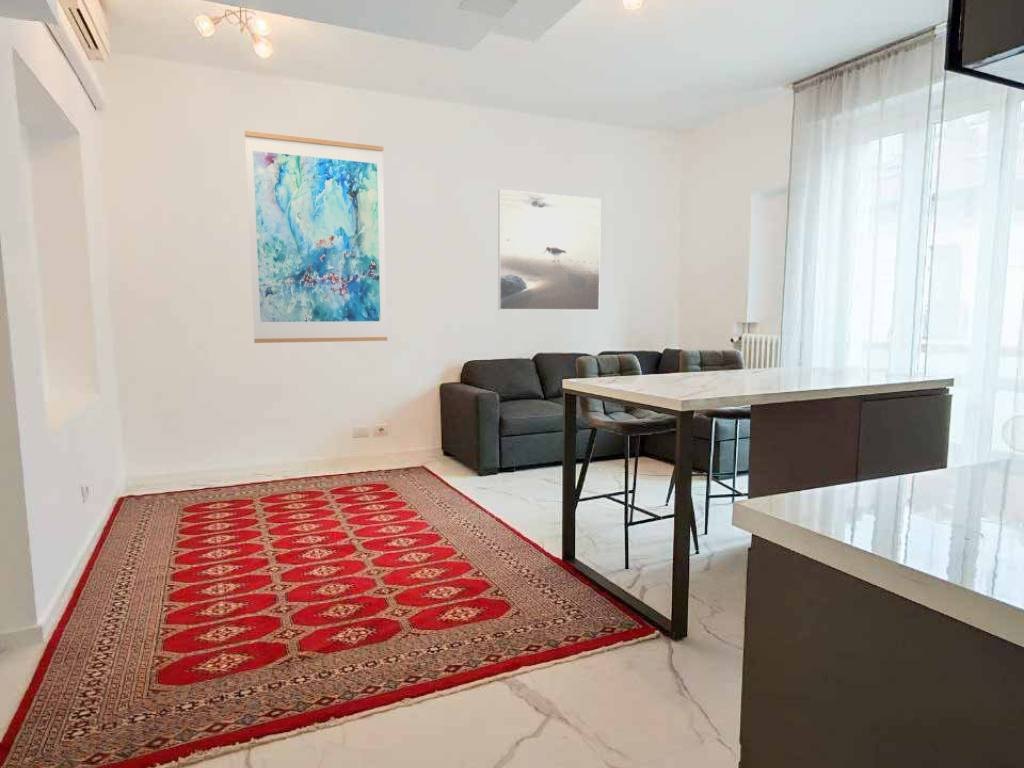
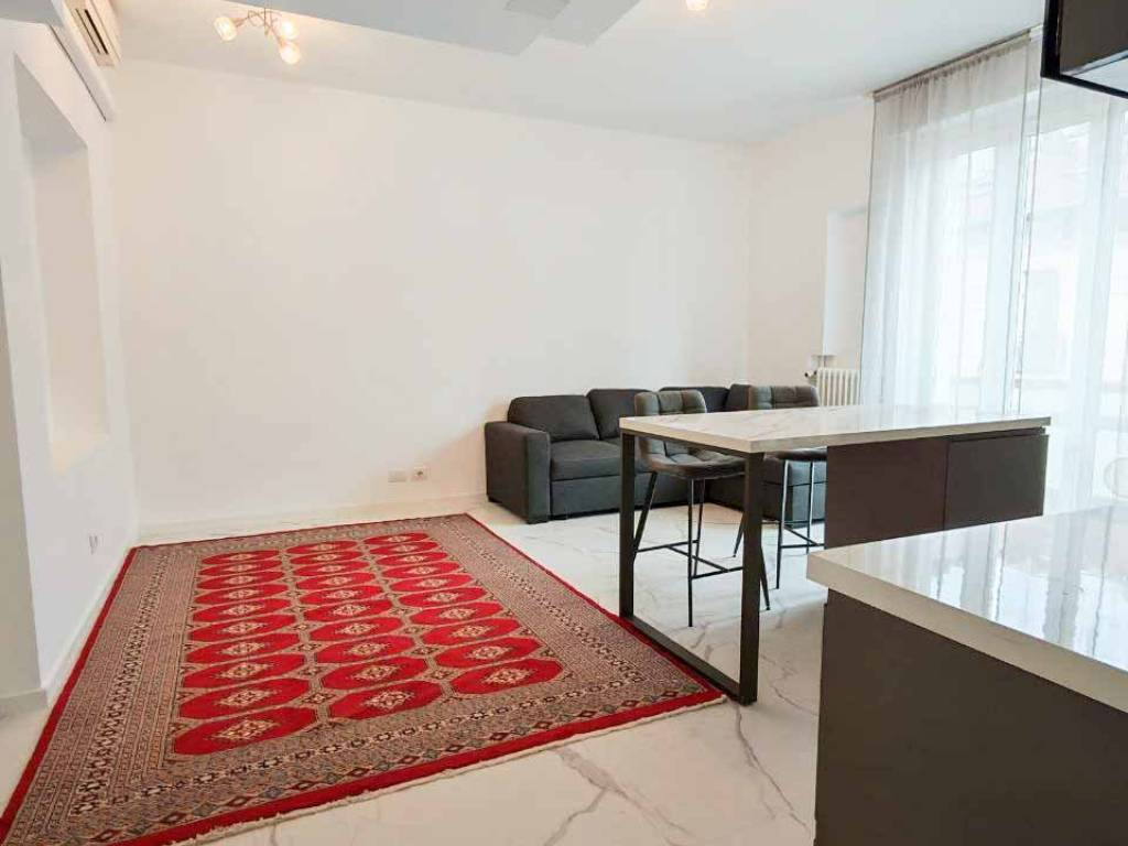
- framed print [497,189,602,311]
- wall art [244,130,388,344]
